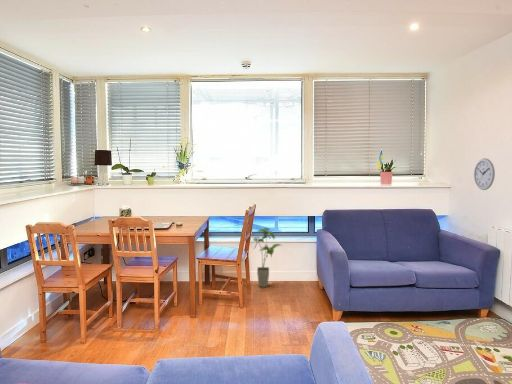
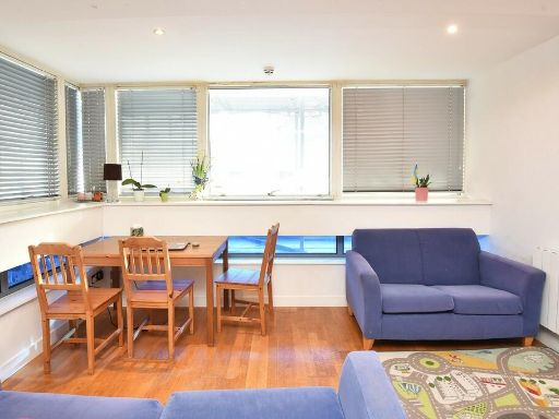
- house plant [252,227,282,288]
- wall clock [473,157,496,191]
